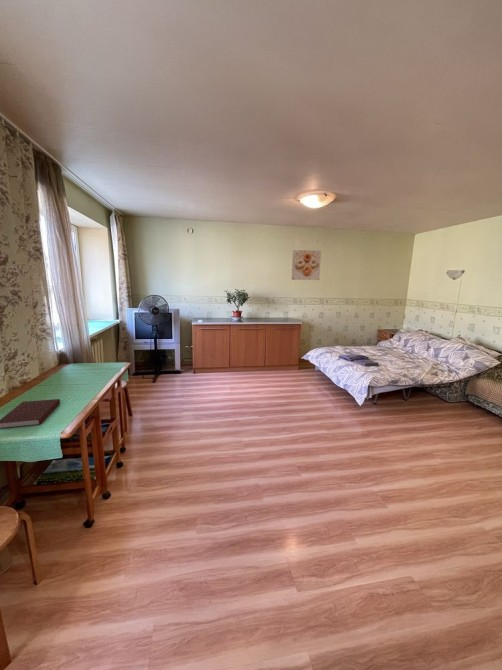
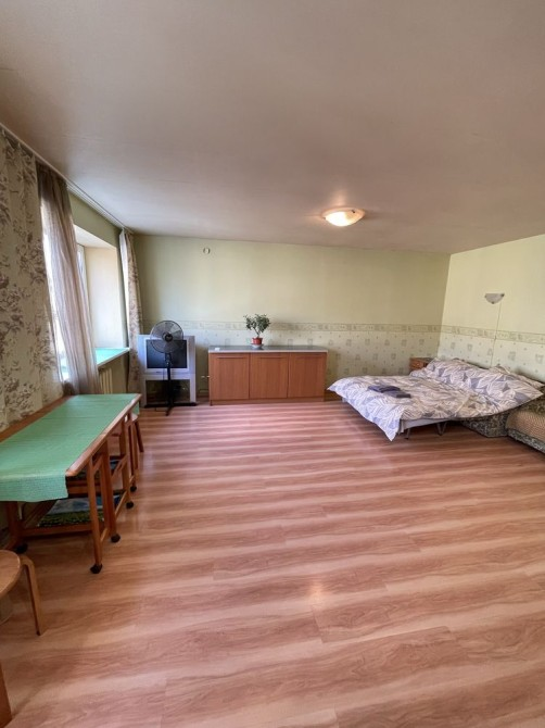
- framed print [291,249,322,281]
- notebook [0,398,61,430]
